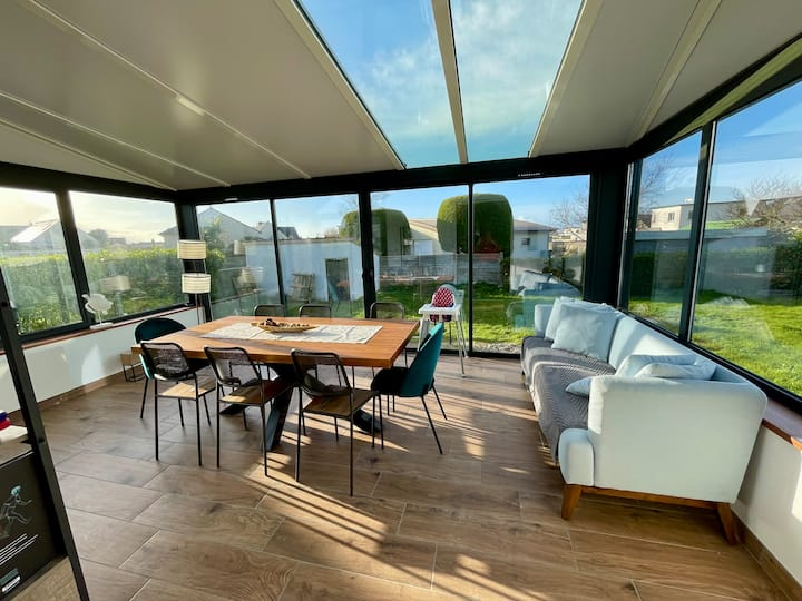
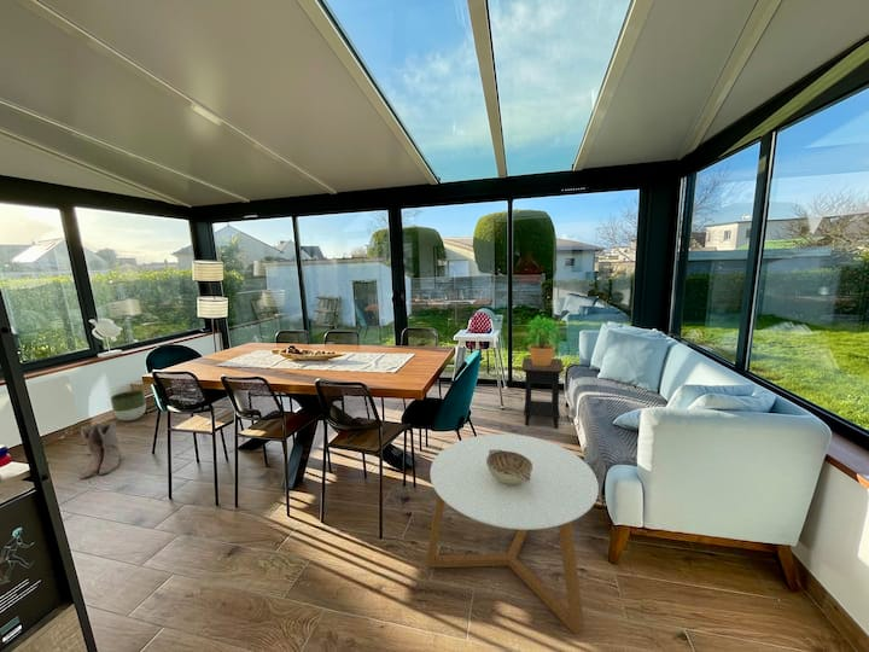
+ planter [110,389,147,421]
+ potted plant [523,314,564,366]
+ decorative bowl [486,449,532,484]
+ side table [520,356,565,430]
+ coffee table [425,433,600,635]
+ boots [80,420,122,479]
